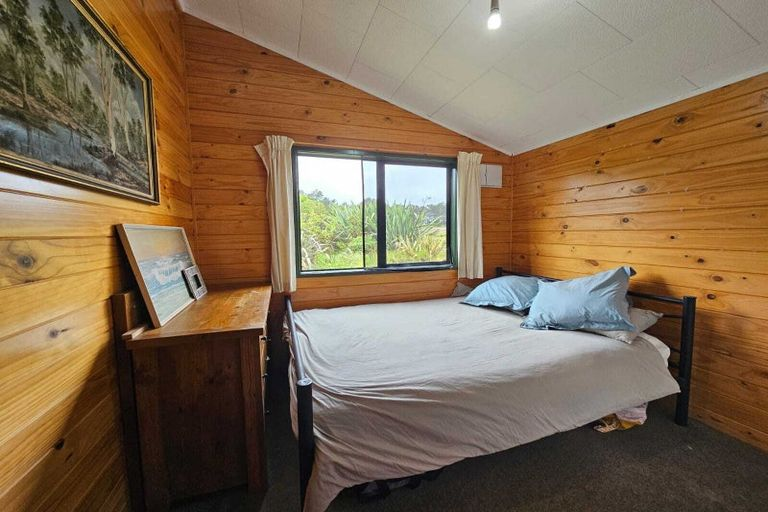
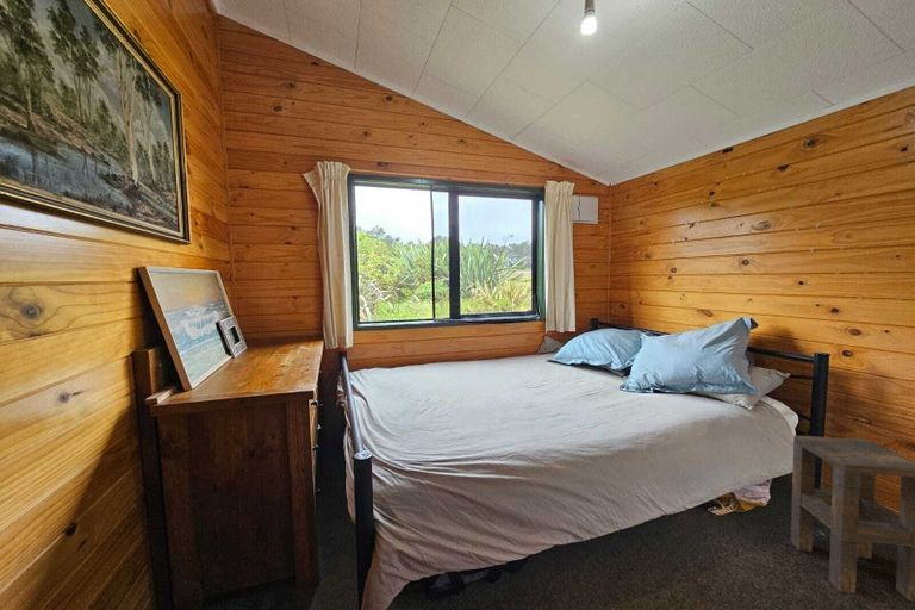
+ side table [790,435,915,603]
